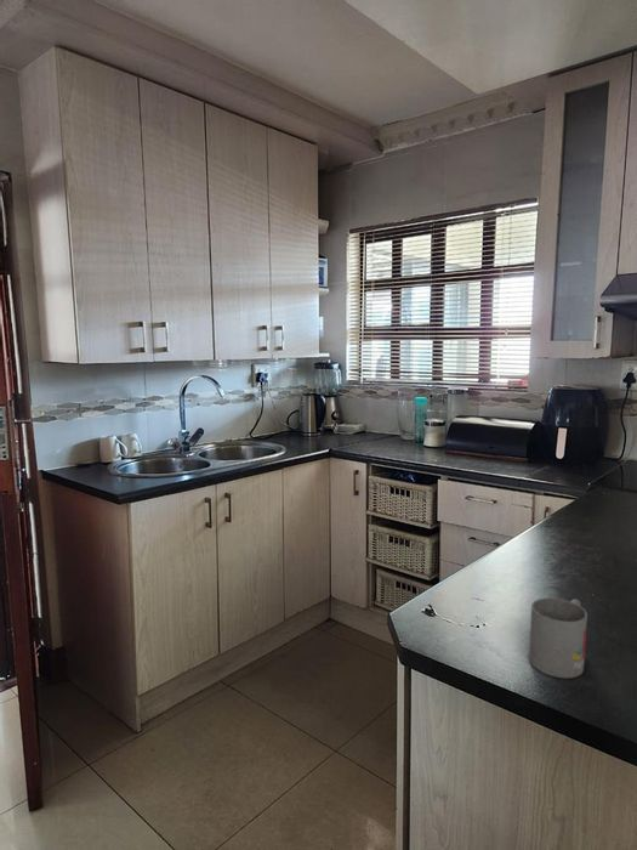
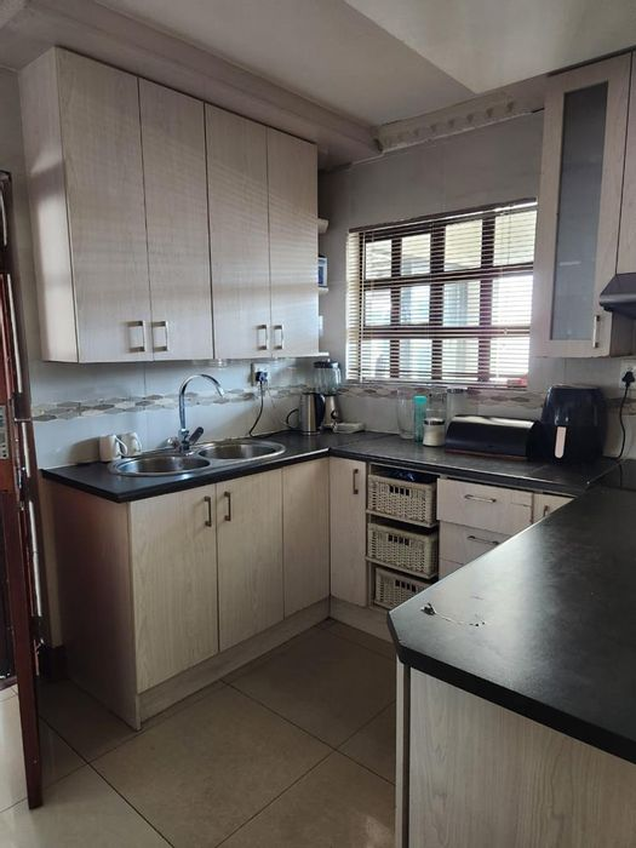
- mug [528,597,588,680]
